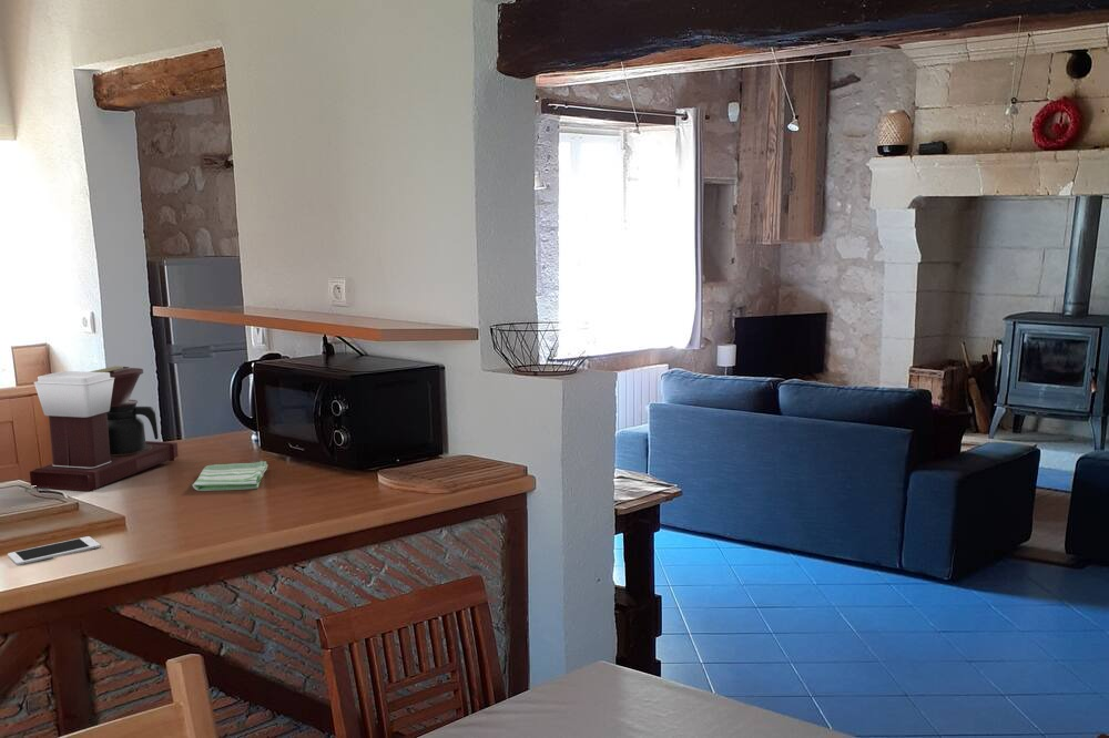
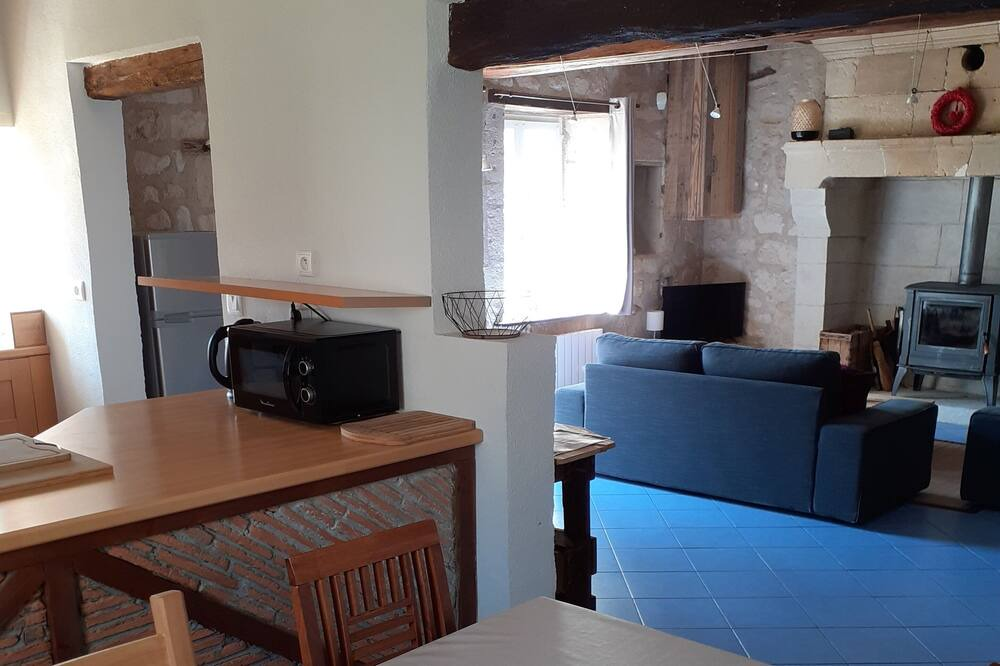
- dish towel [192,460,268,492]
- cell phone [7,535,101,566]
- coffee maker [29,366,179,492]
